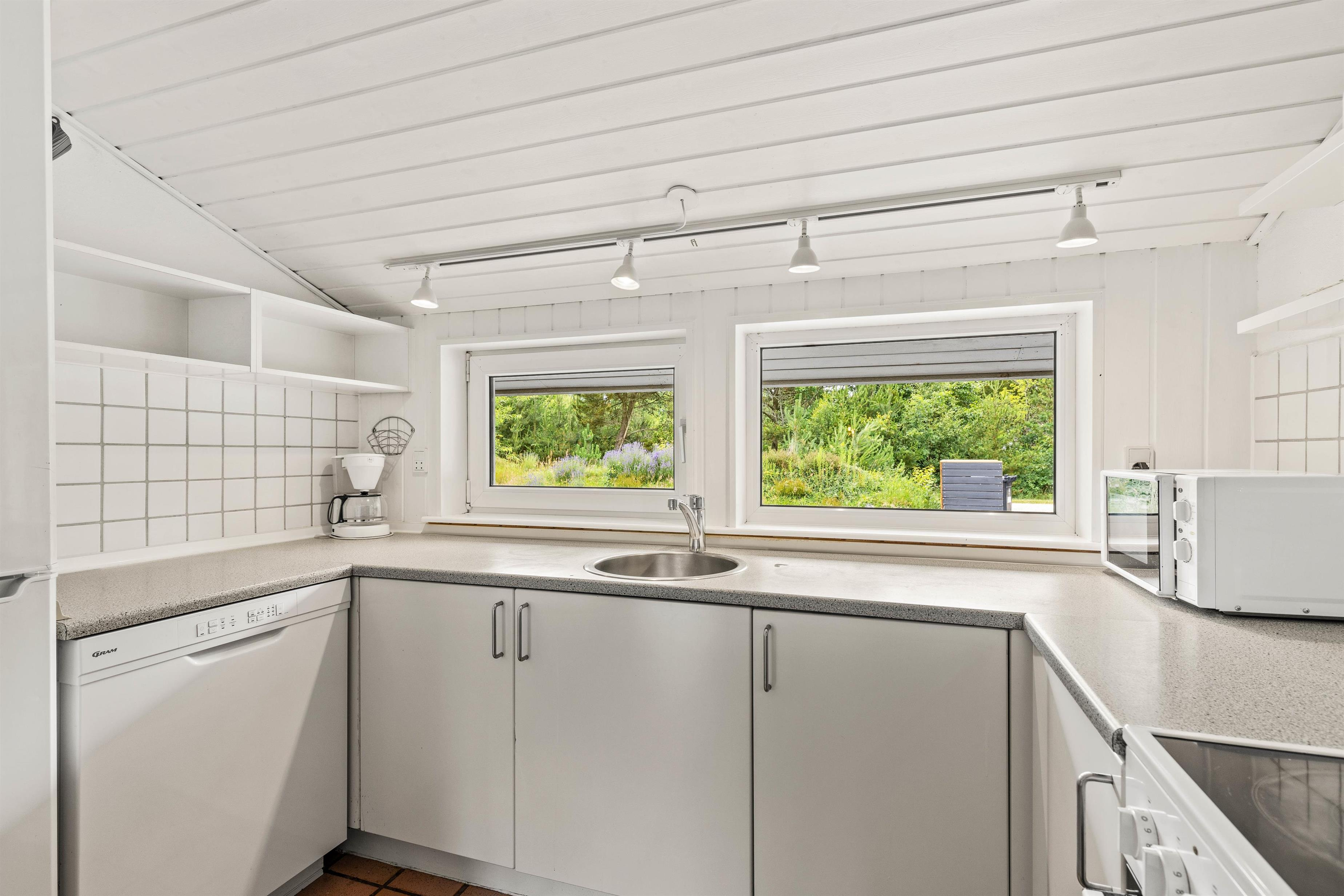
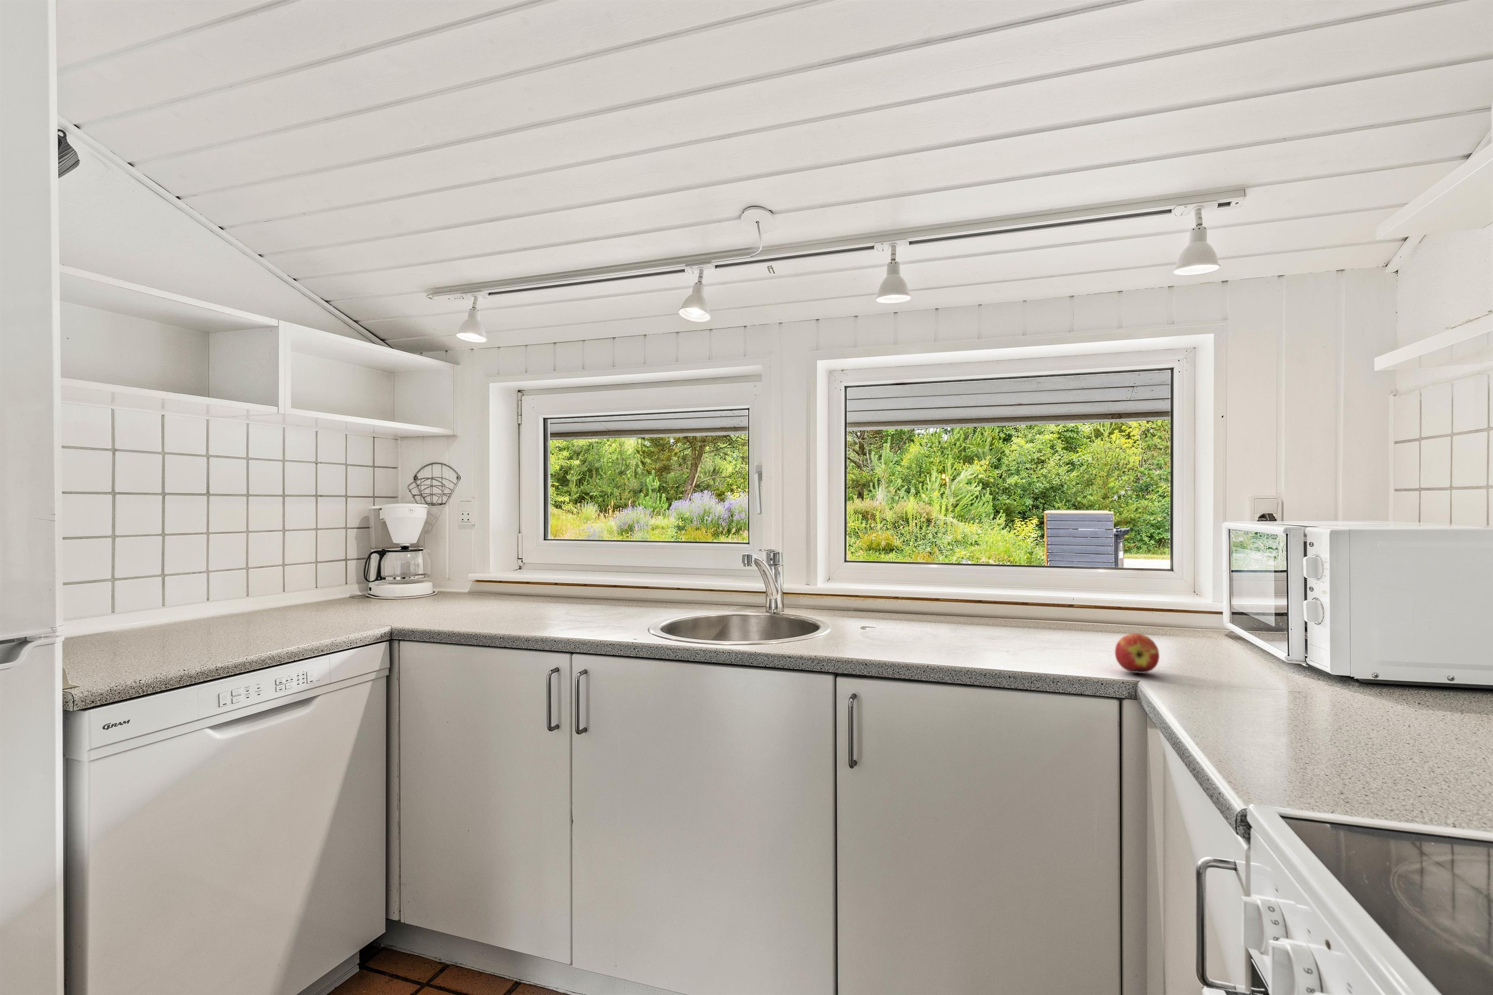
+ apple [1114,633,1160,674]
